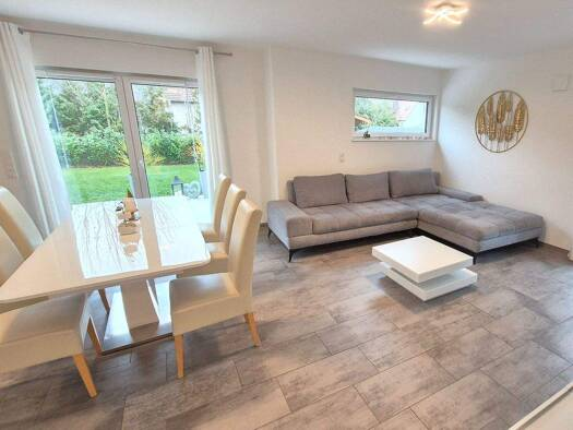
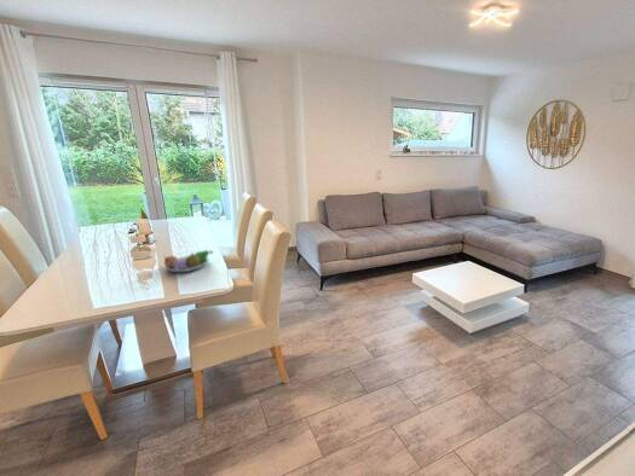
+ fruit bowl [162,249,214,273]
